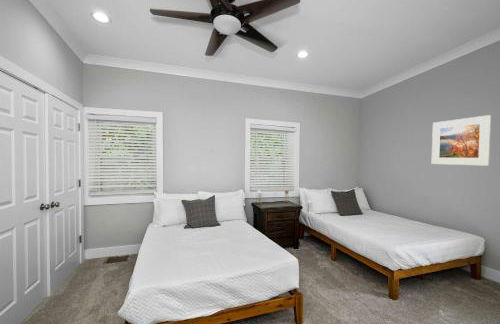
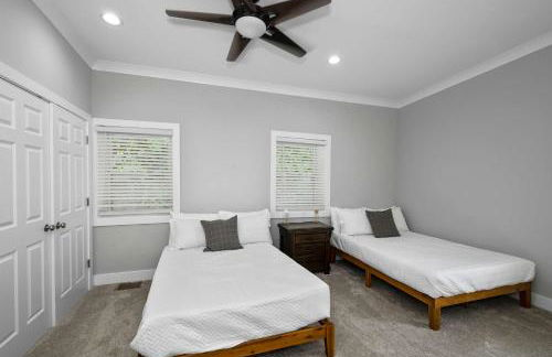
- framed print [431,114,492,167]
